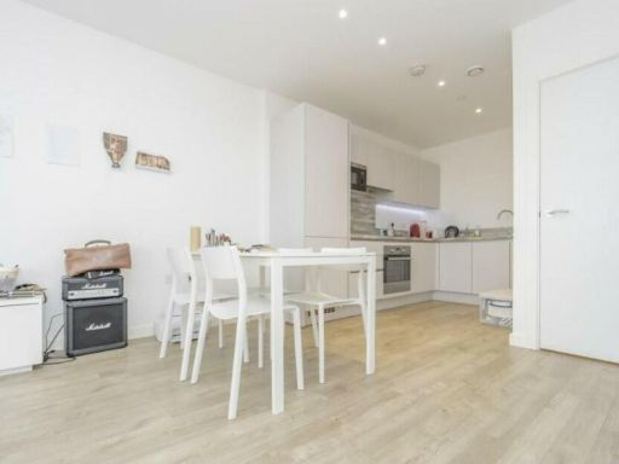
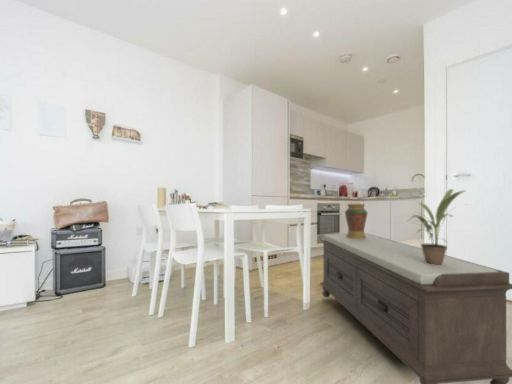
+ decorative vase [344,203,368,239]
+ bench [319,233,512,384]
+ potted plant [407,188,467,266]
